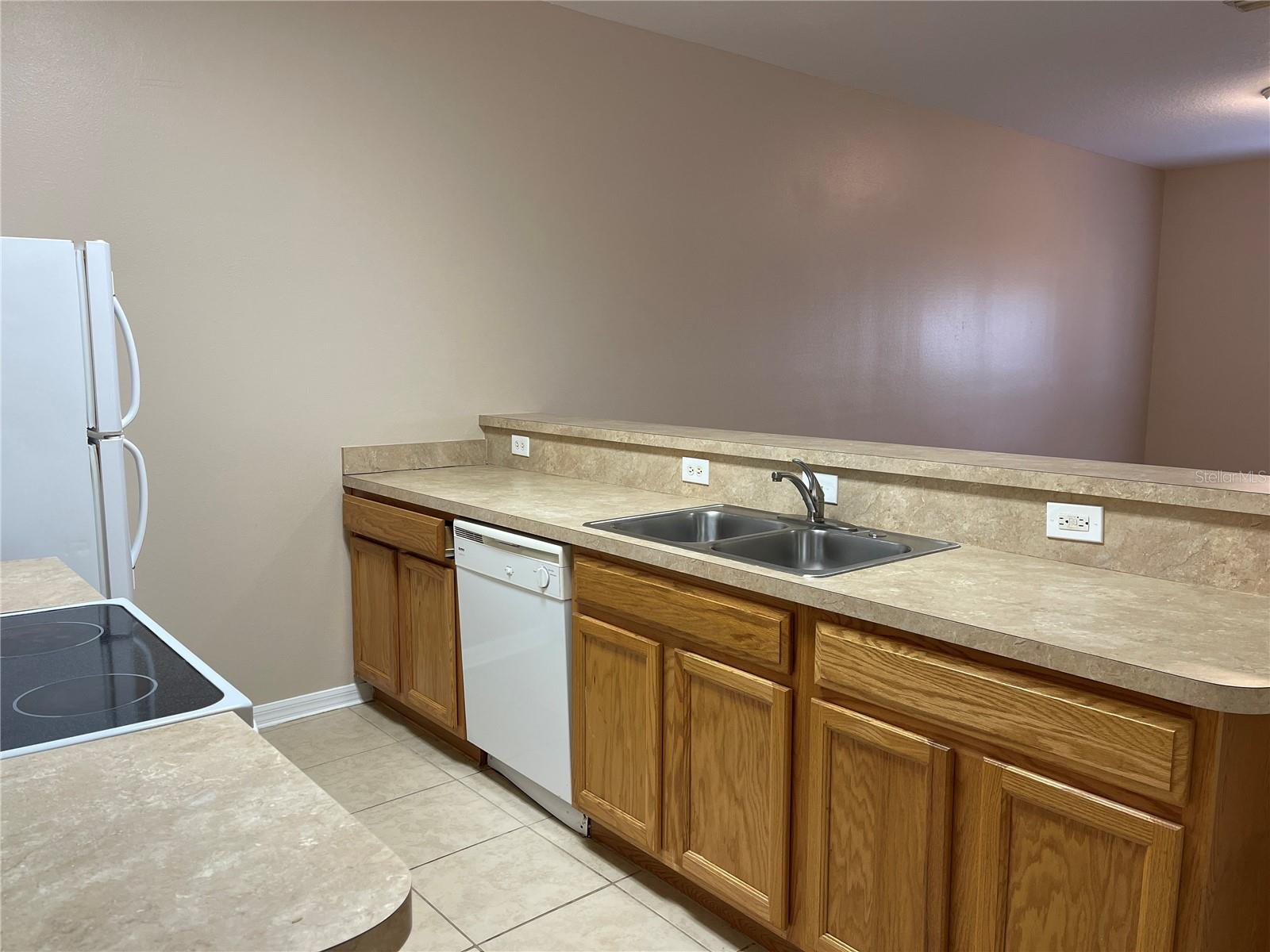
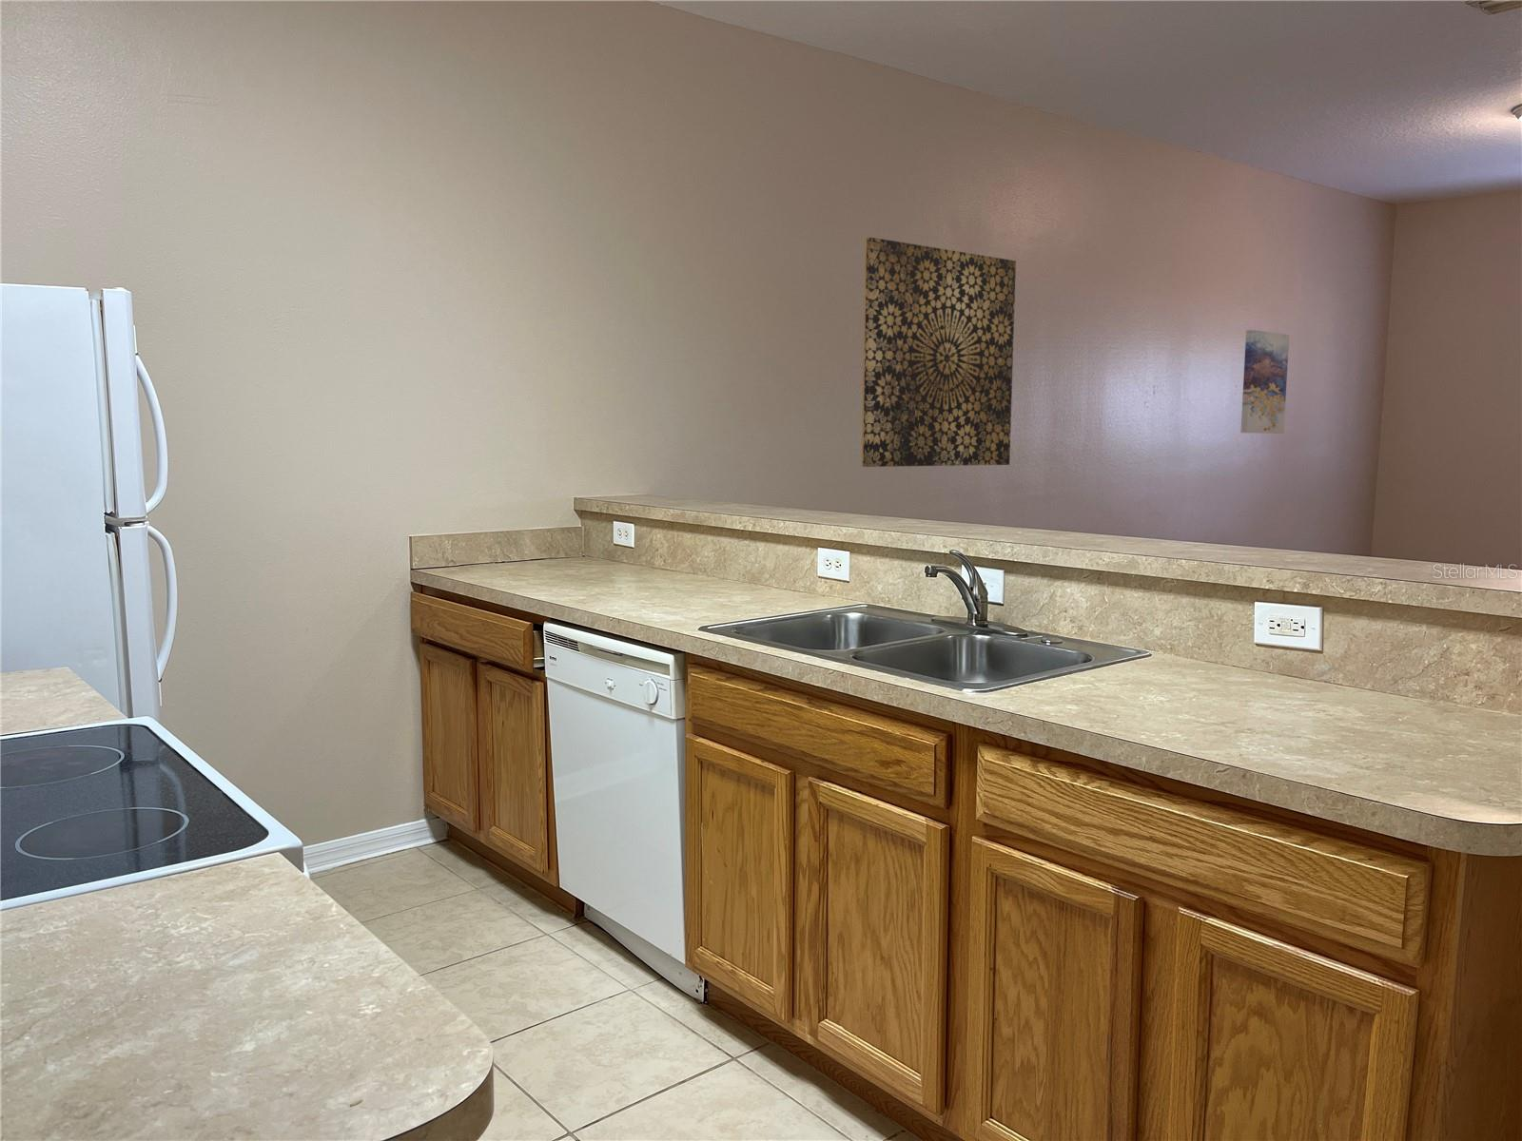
+ wall art [1240,328,1290,435]
+ wall art [860,237,1017,467]
